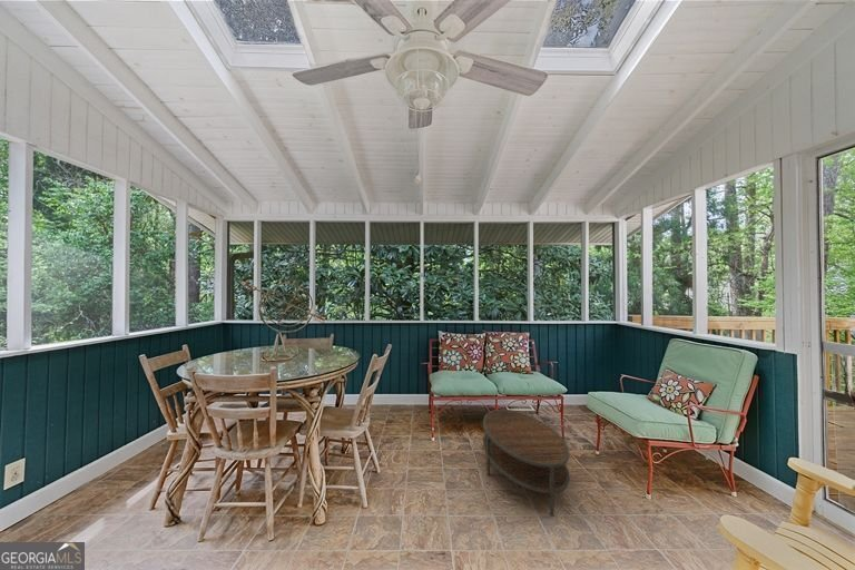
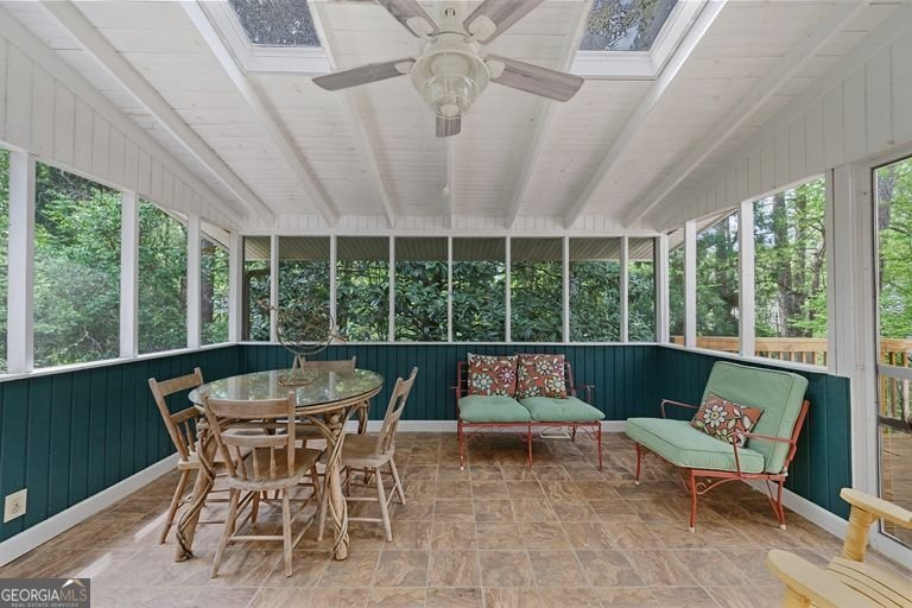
- coffee table [482,409,570,518]
